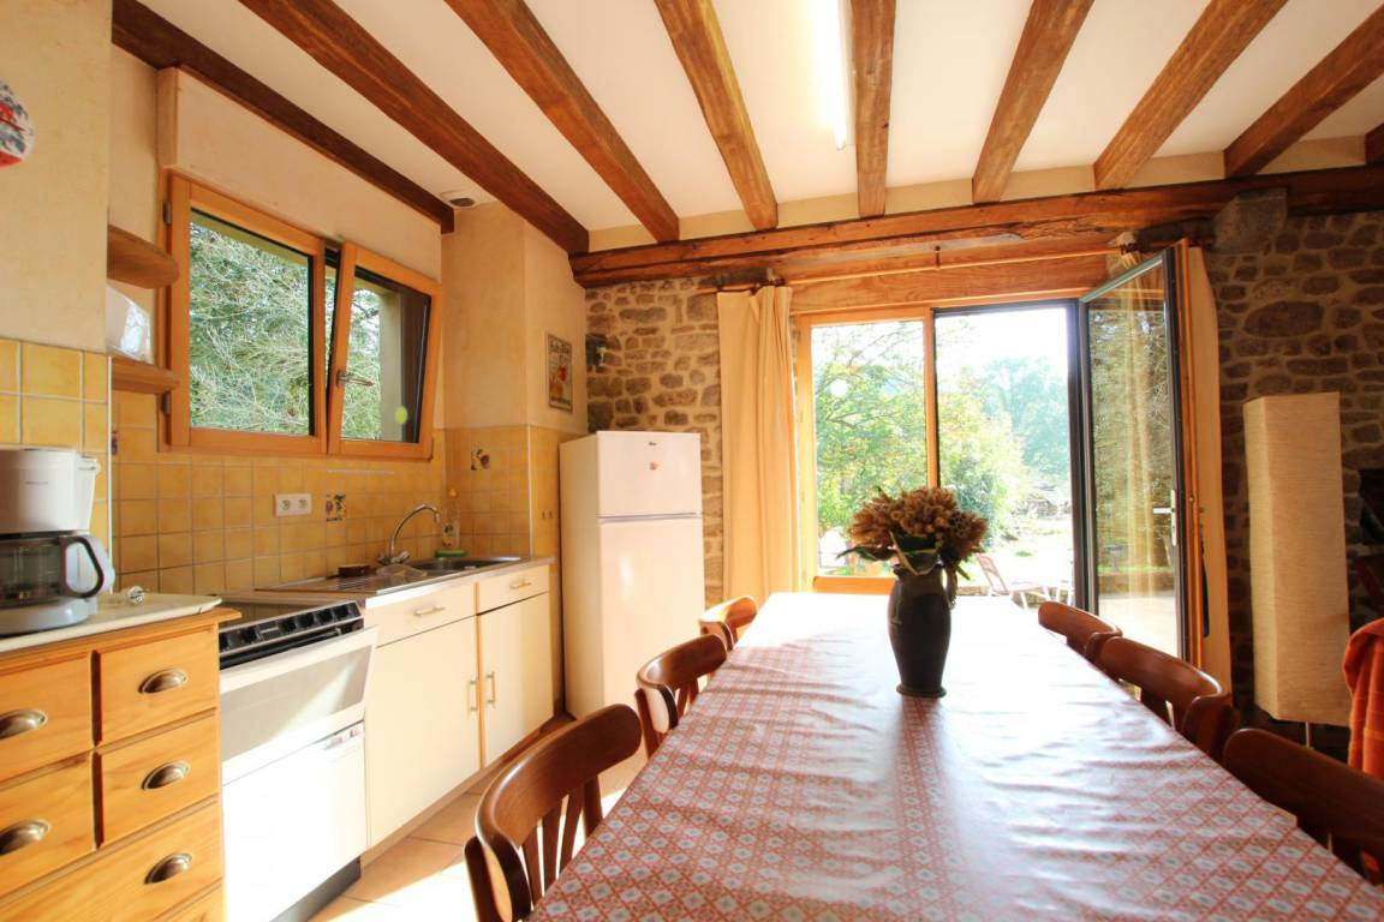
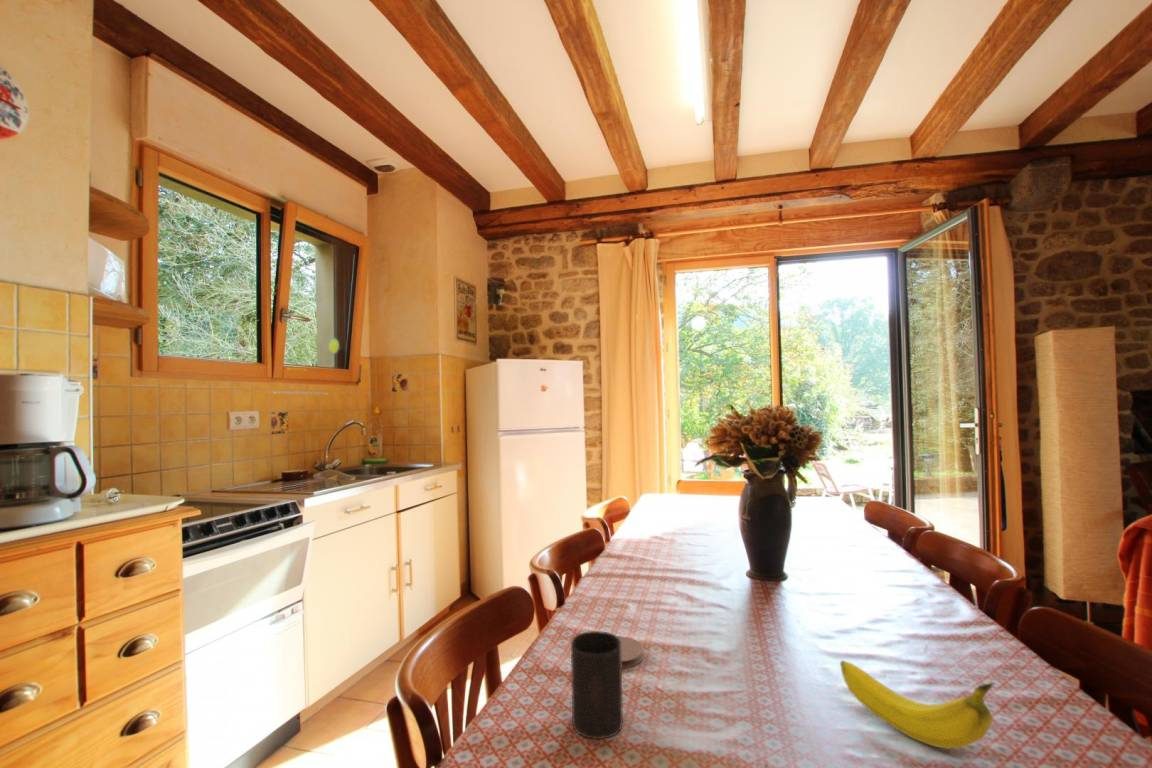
+ coaster [616,635,644,670]
+ fruit [839,659,995,750]
+ cup [570,630,624,740]
